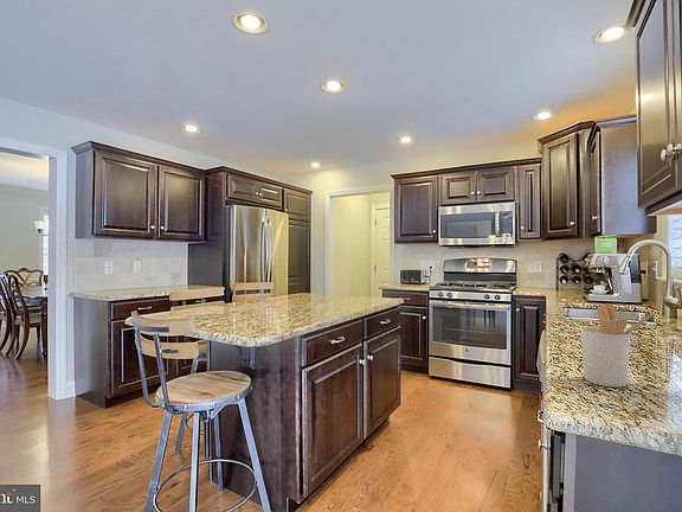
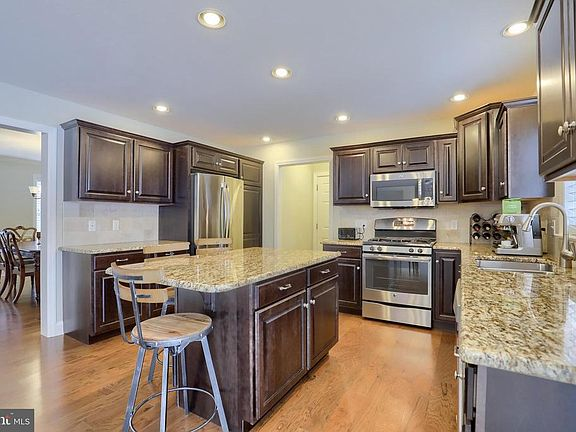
- utensil holder [579,302,657,389]
